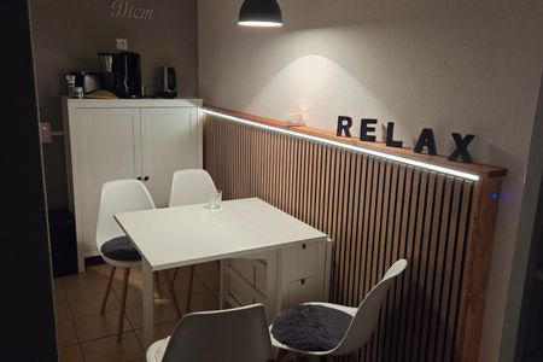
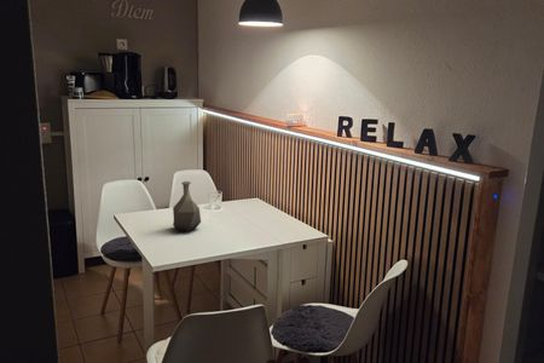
+ vase [172,180,202,234]
